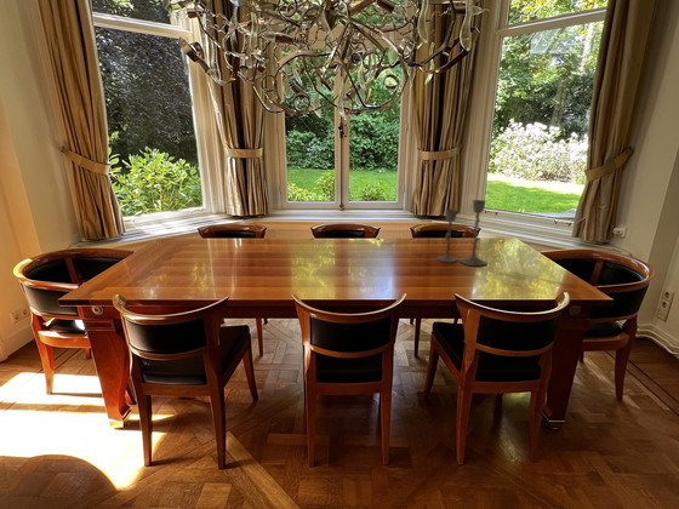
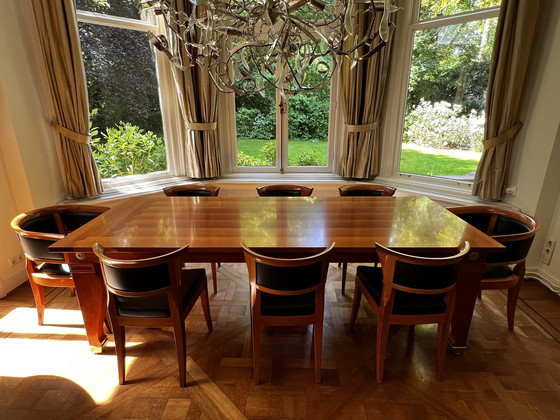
- candlestick [435,199,487,267]
